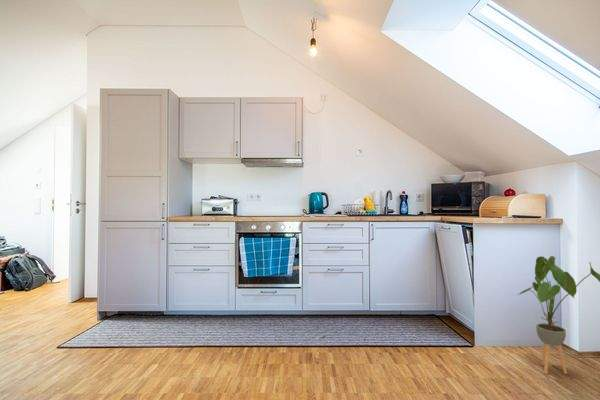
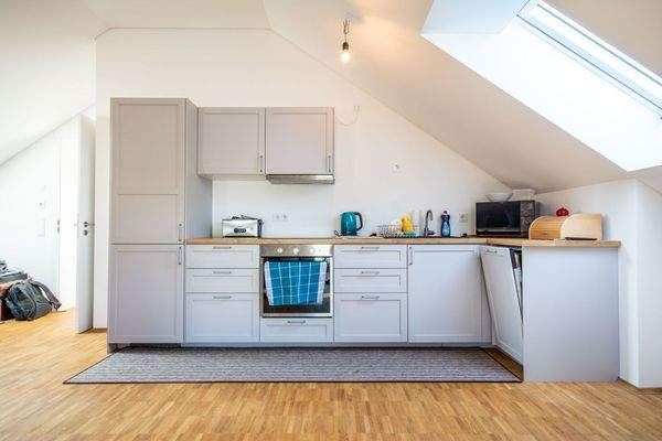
- house plant [516,255,600,375]
